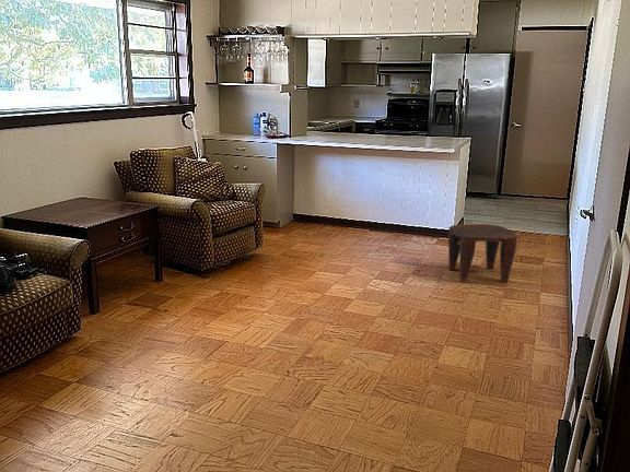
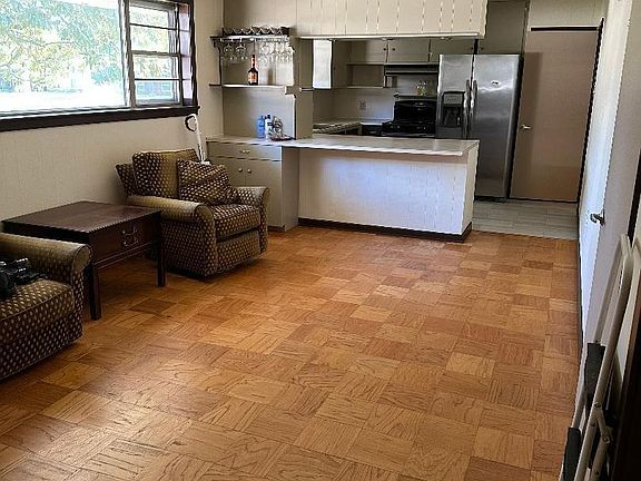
- stool [447,223,518,283]
